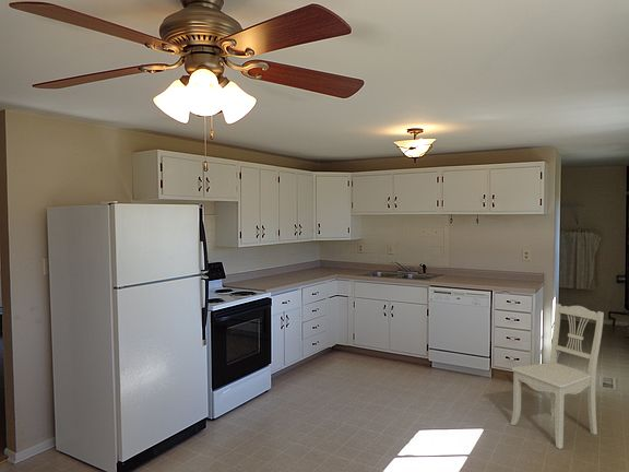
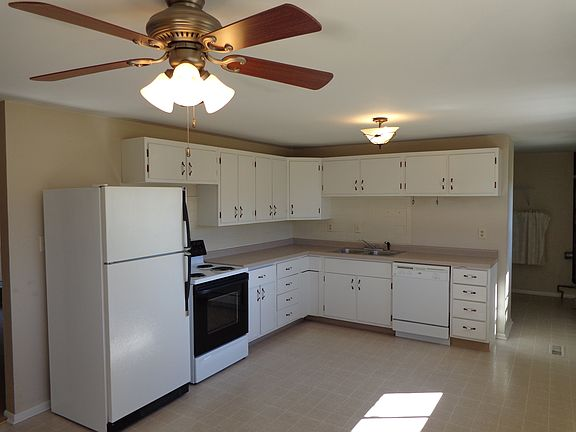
- dining chair [510,303,605,450]
